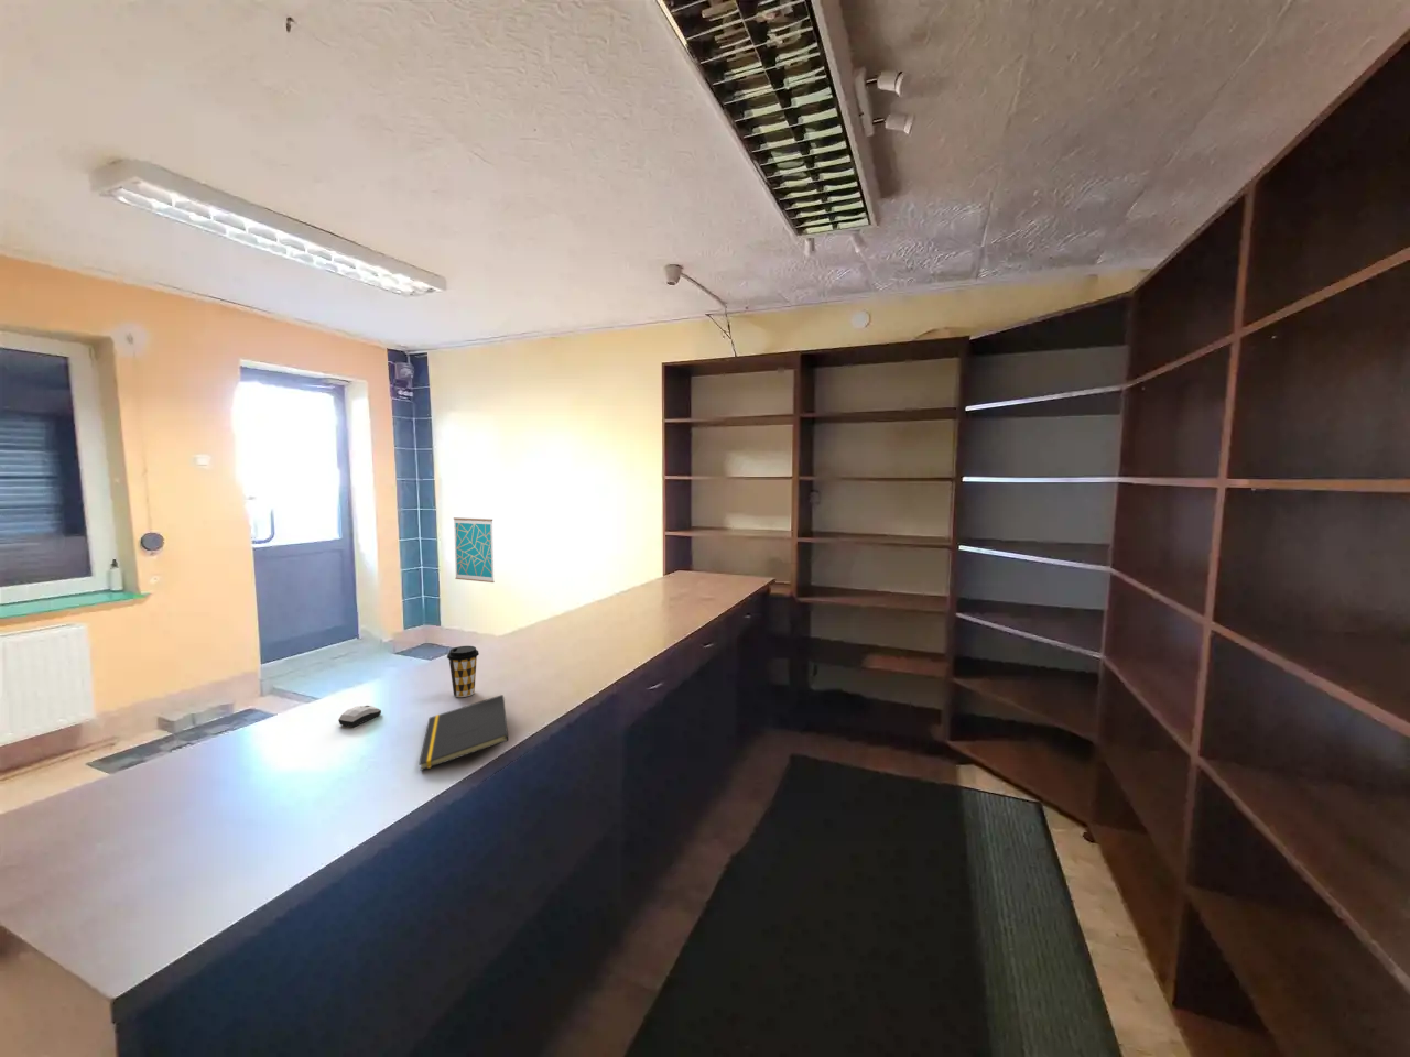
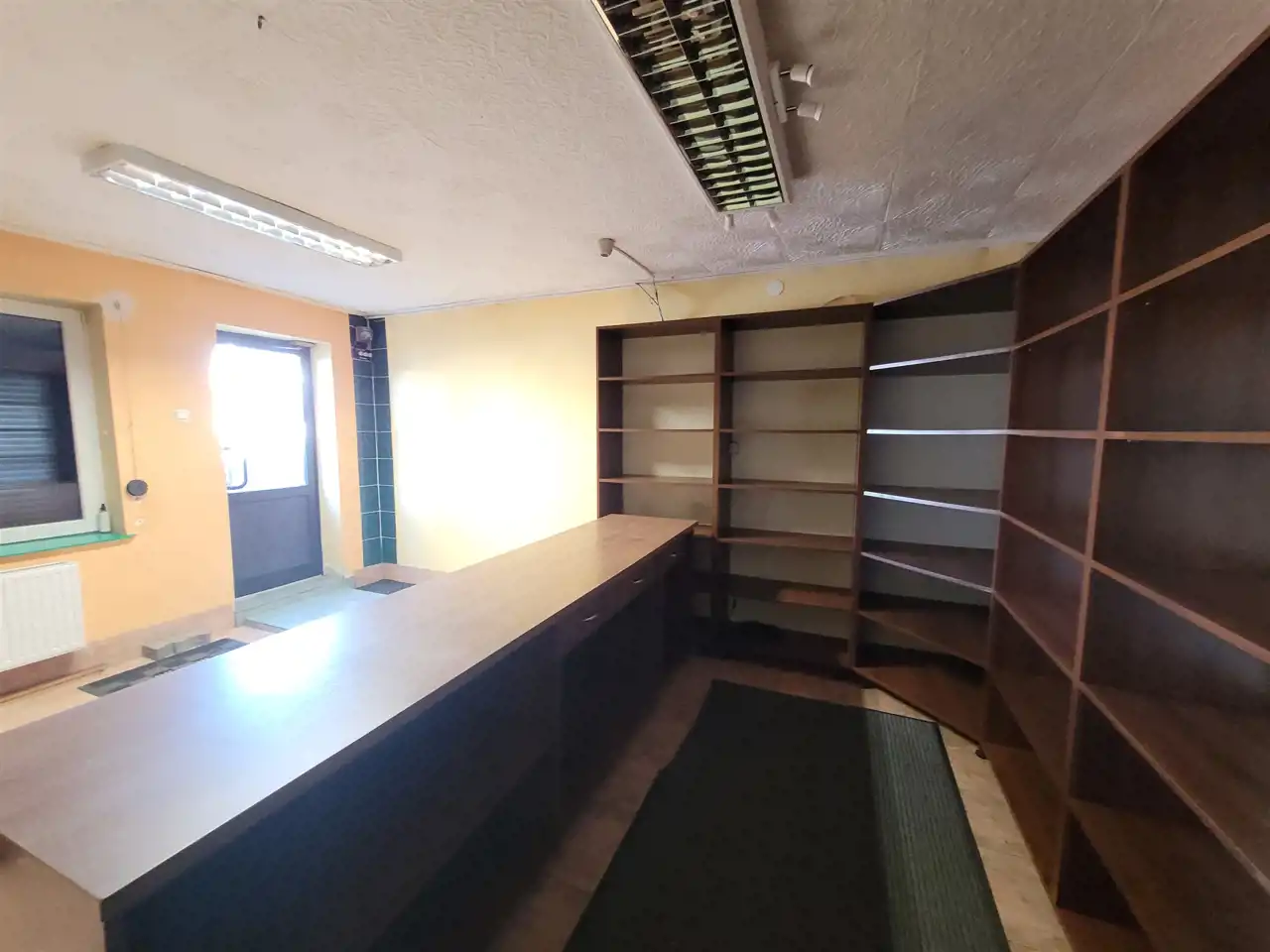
- wall art [453,516,495,584]
- computer mouse [338,705,382,727]
- coffee cup [446,645,481,698]
- notepad [417,694,508,772]
